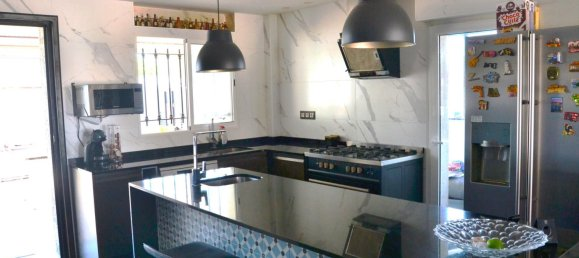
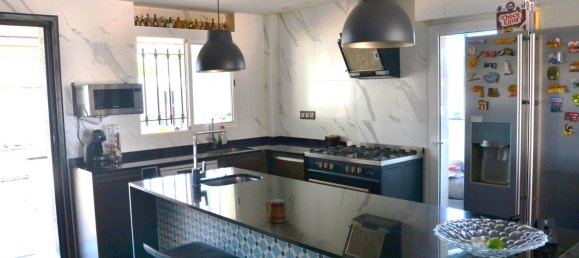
+ mug [264,198,288,224]
